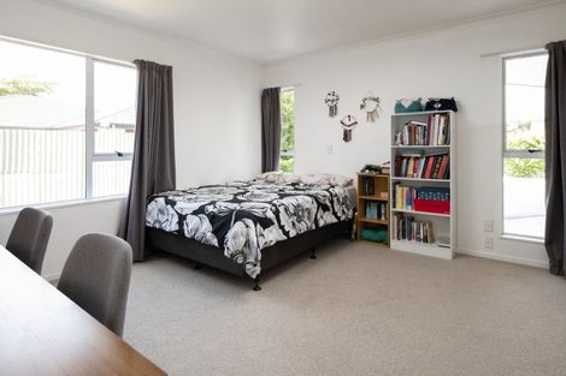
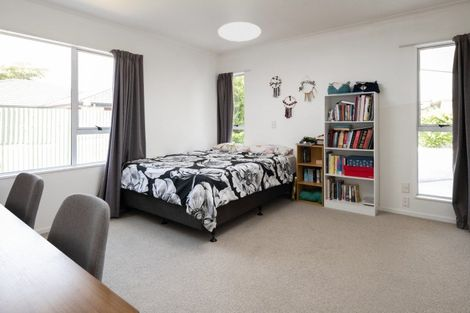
+ ceiling light [217,21,262,42]
